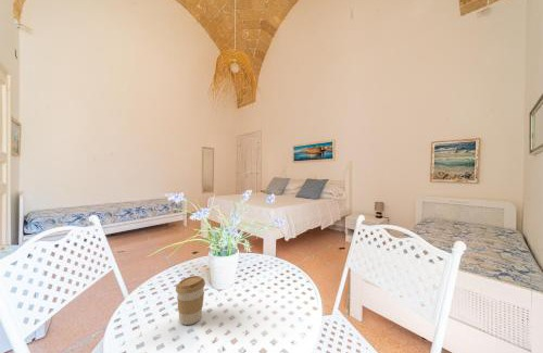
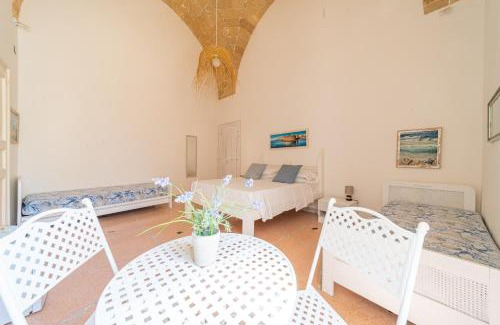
- coffee cup [175,275,206,326]
